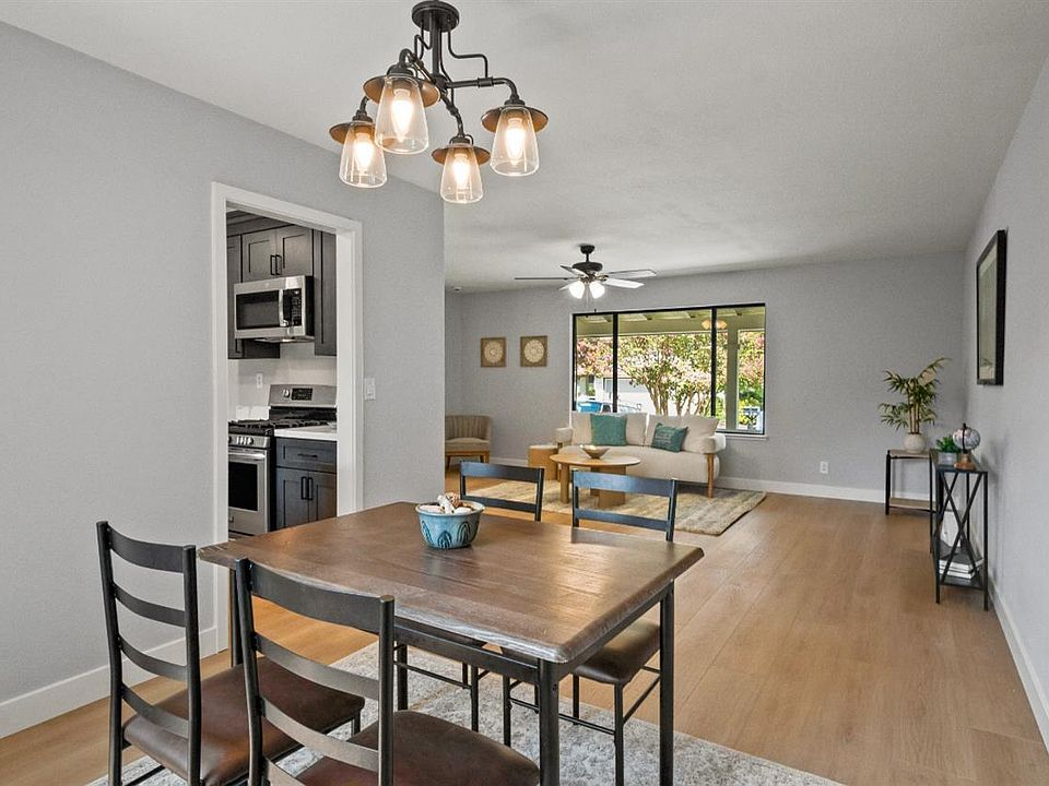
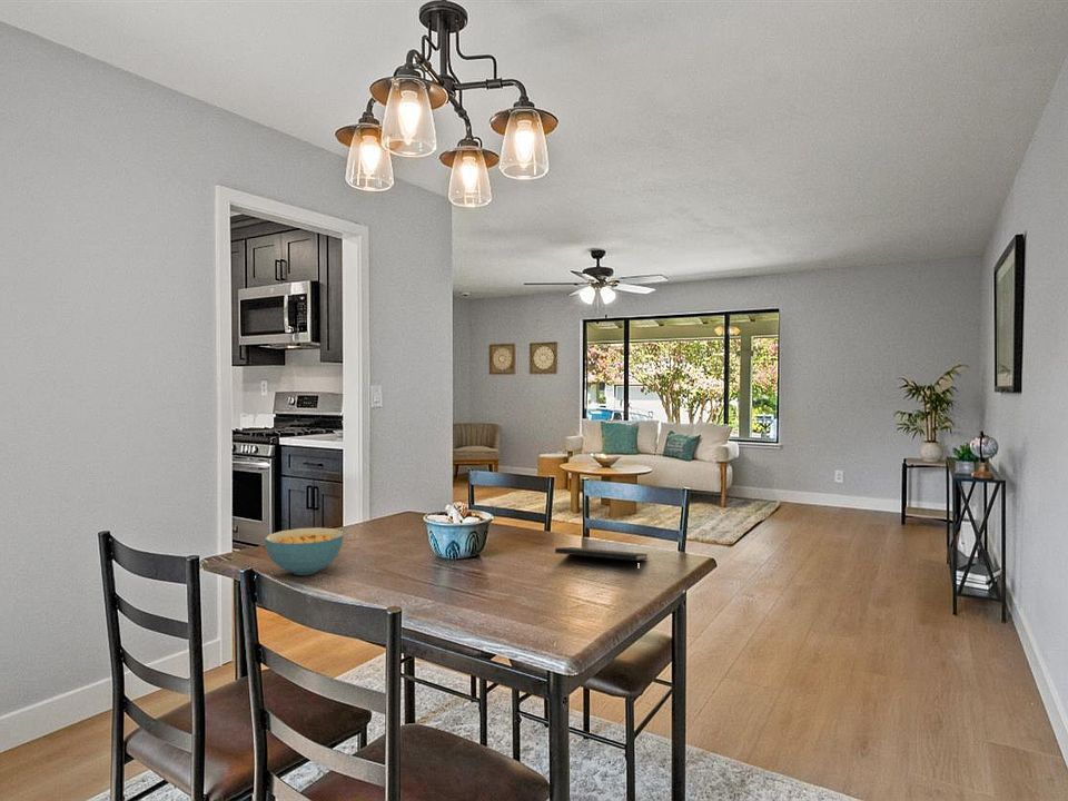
+ cereal bowl [264,526,345,576]
+ notepad [554,546,649,573]
